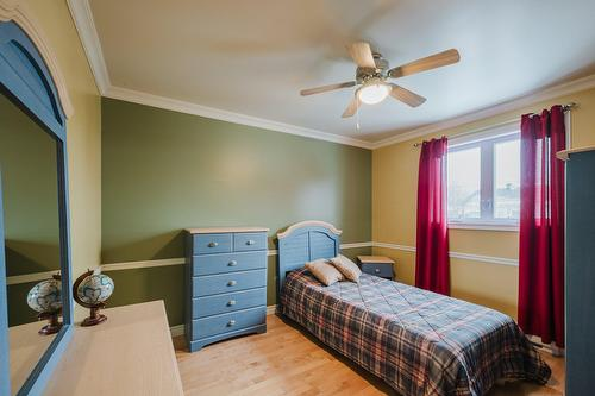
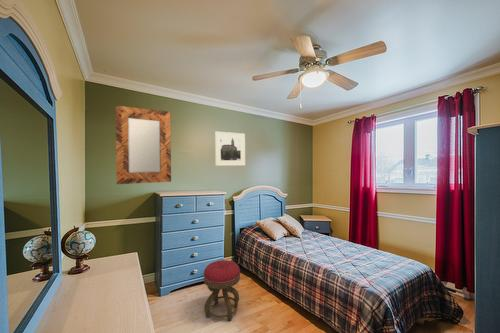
+ stool [203,259,241,322]
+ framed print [214,131,246,167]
+ home mirror [115,105,172,185]
